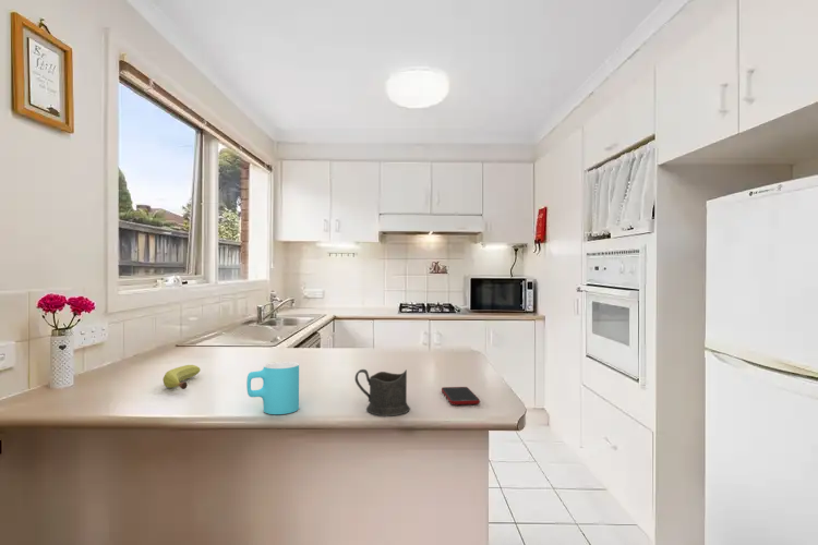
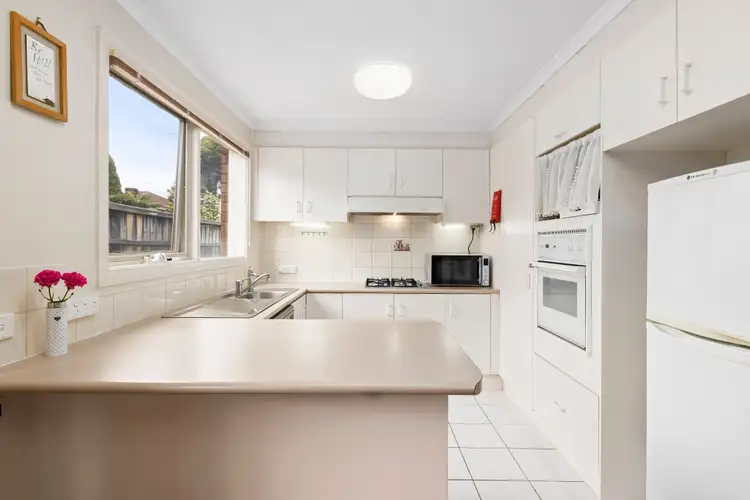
- cup [354,368,411,416]
- fruit [163,364,202,390]
- cup [245,361,300,415]
- cell phone [441,386,481,405]
